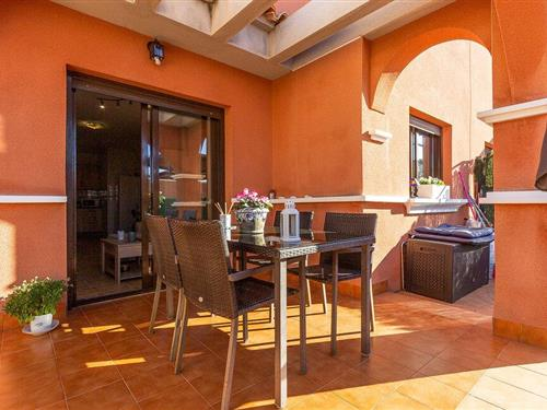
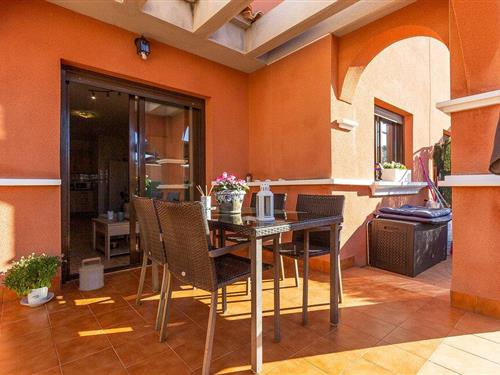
+ bucket [78,256,105,292]
